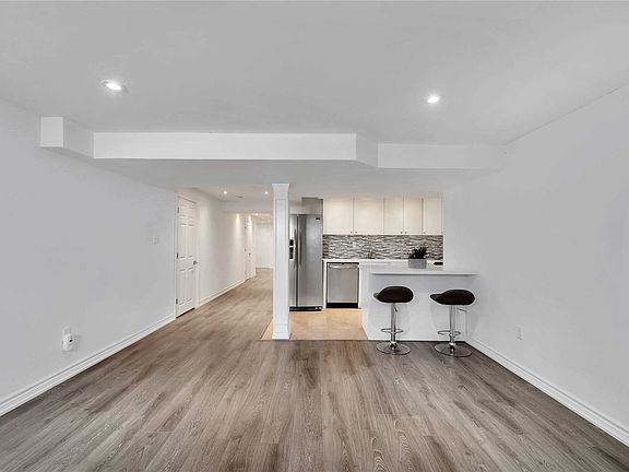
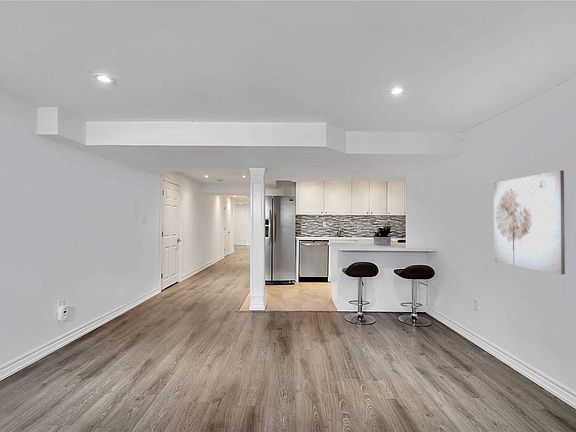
+ wall art [493,169,566,275]
